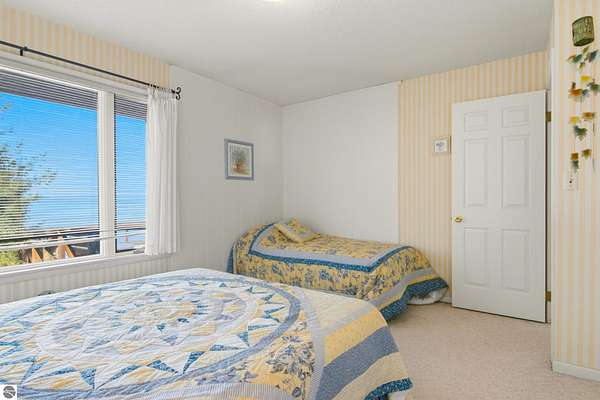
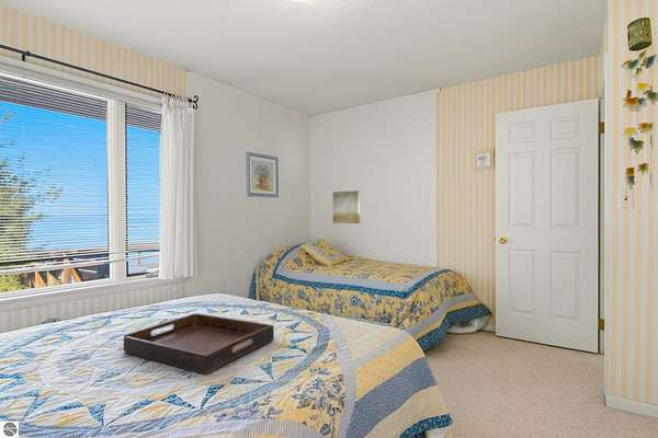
+ wall art [332,189,361,224]
+ serving tray [123,312,275,376]
